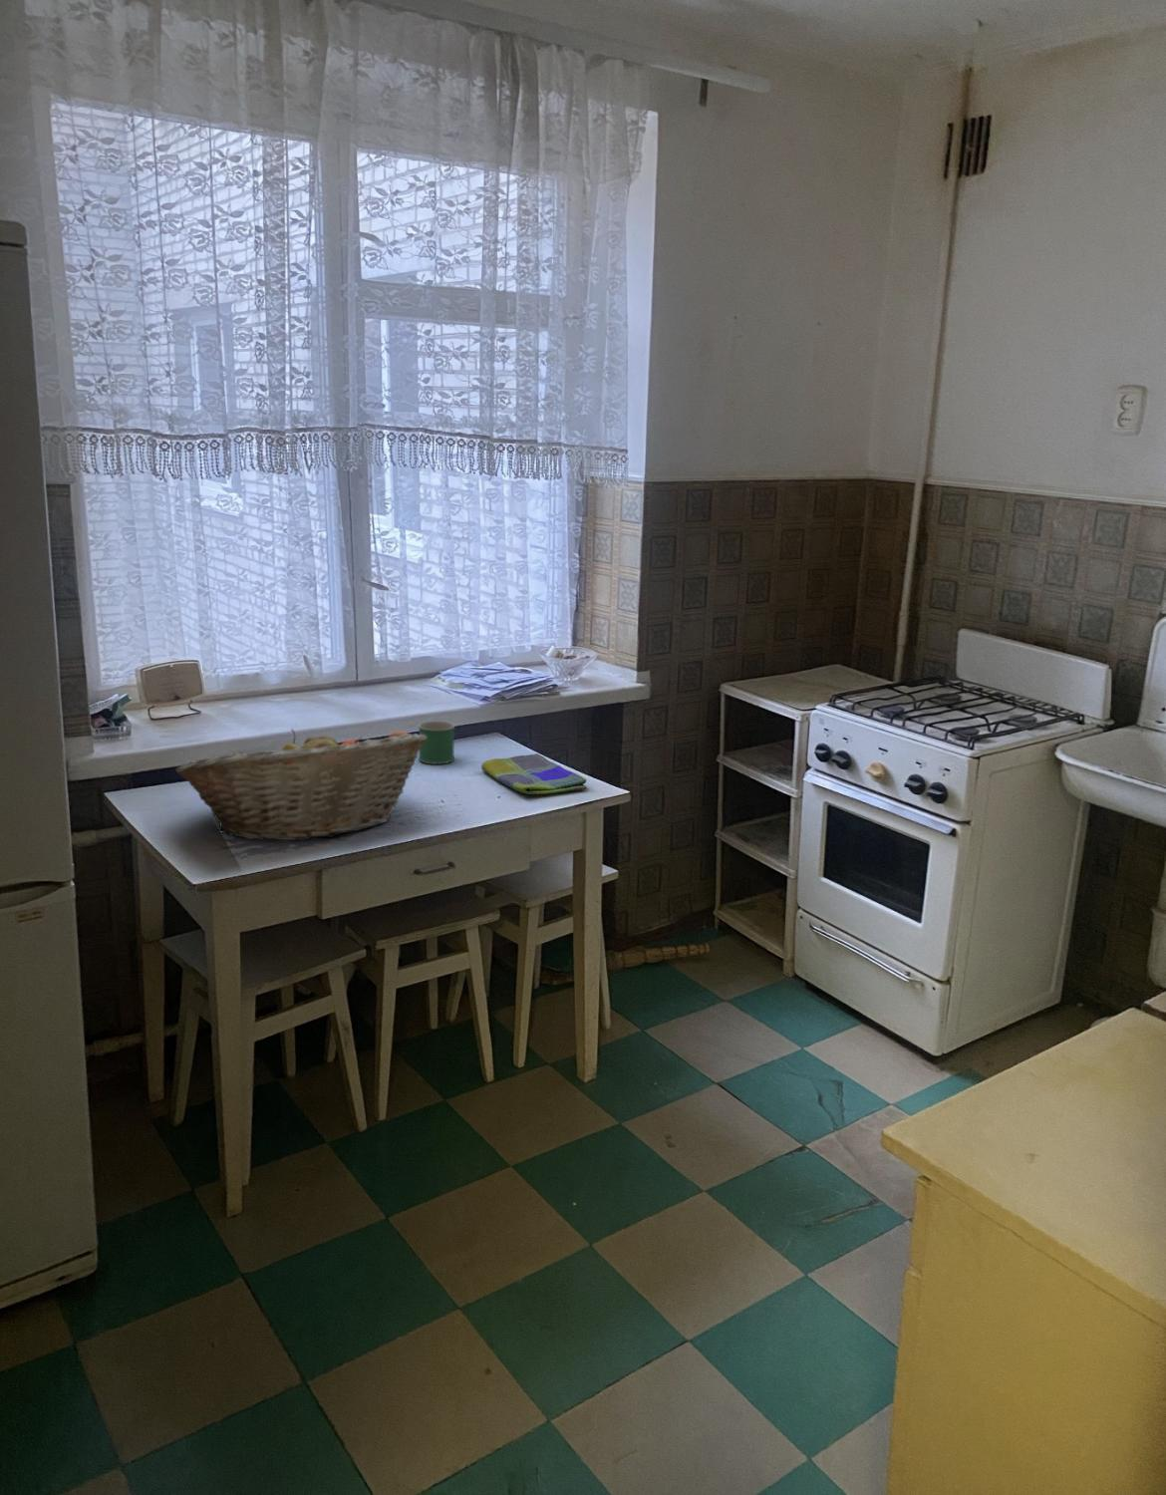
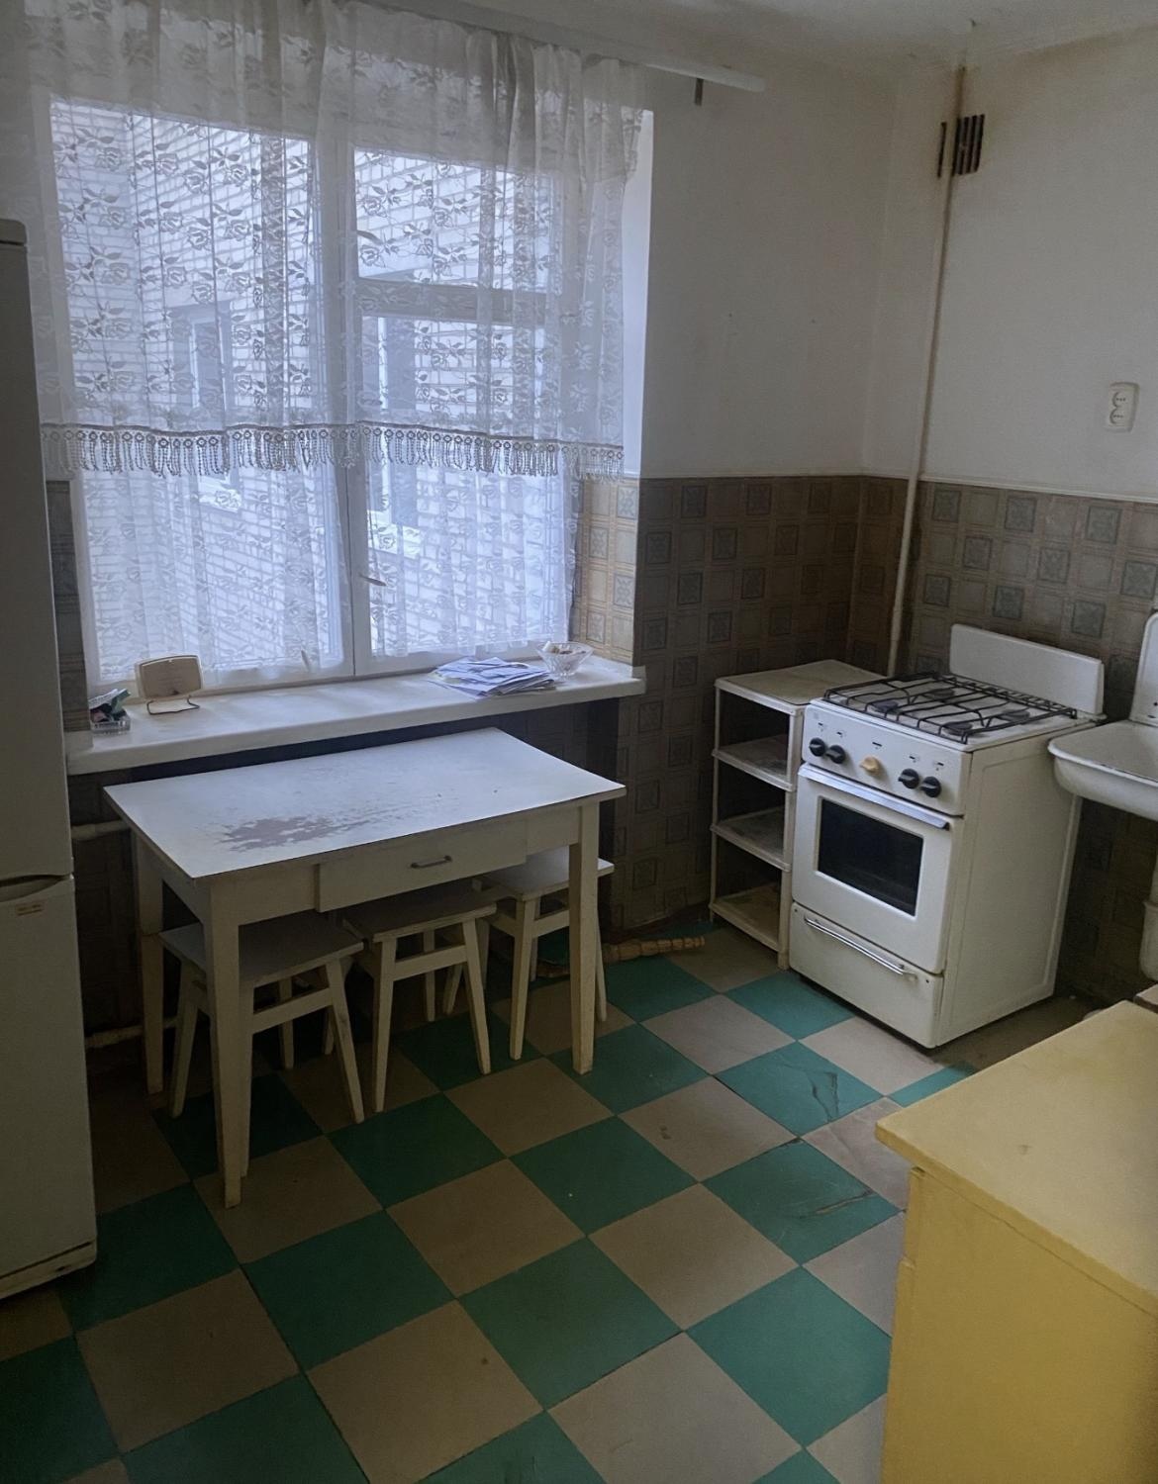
- dish towel [480,752,588,795]
- mug [417,720,455,764]
- fruit basket [175,728,427,841]
